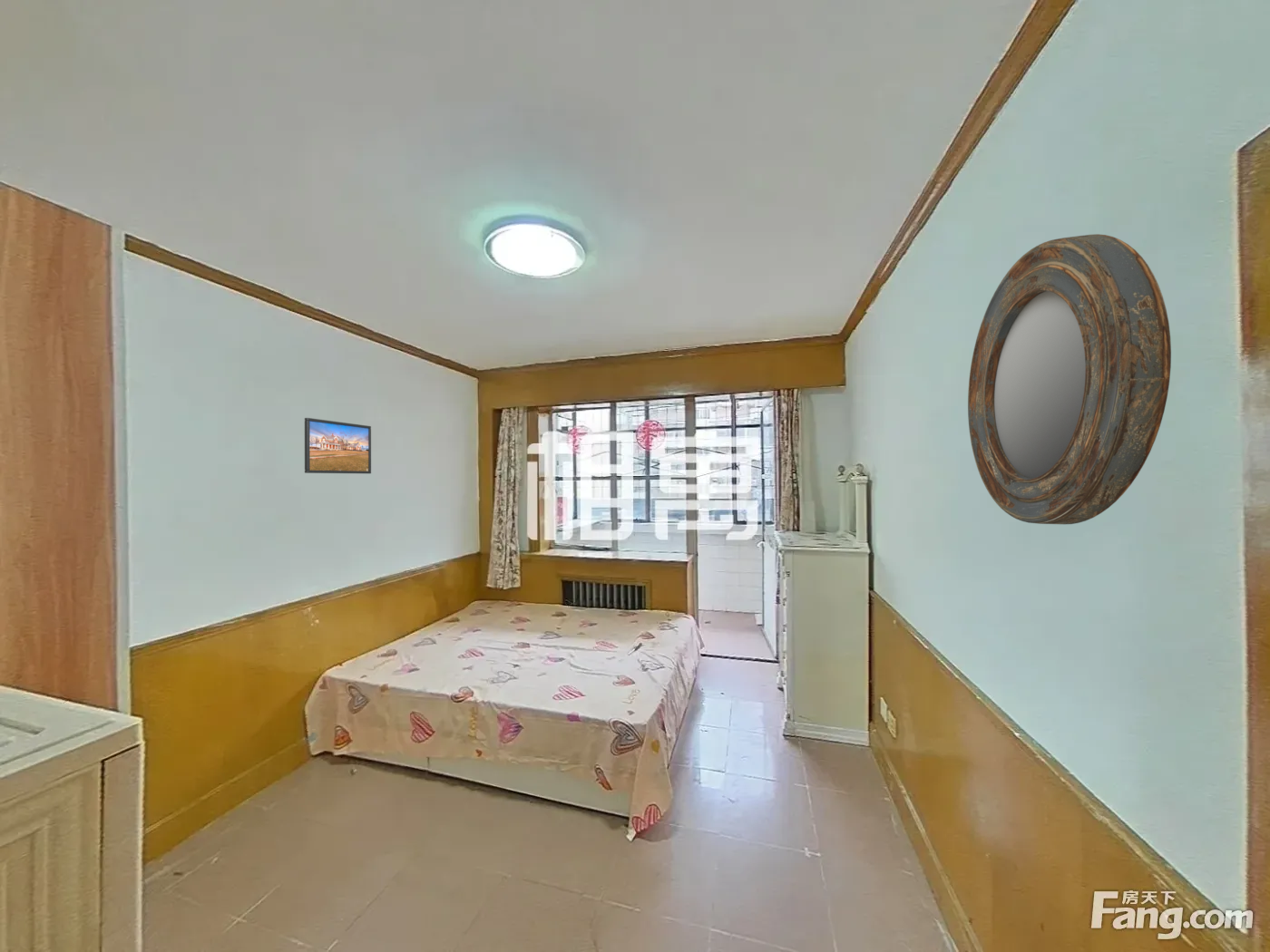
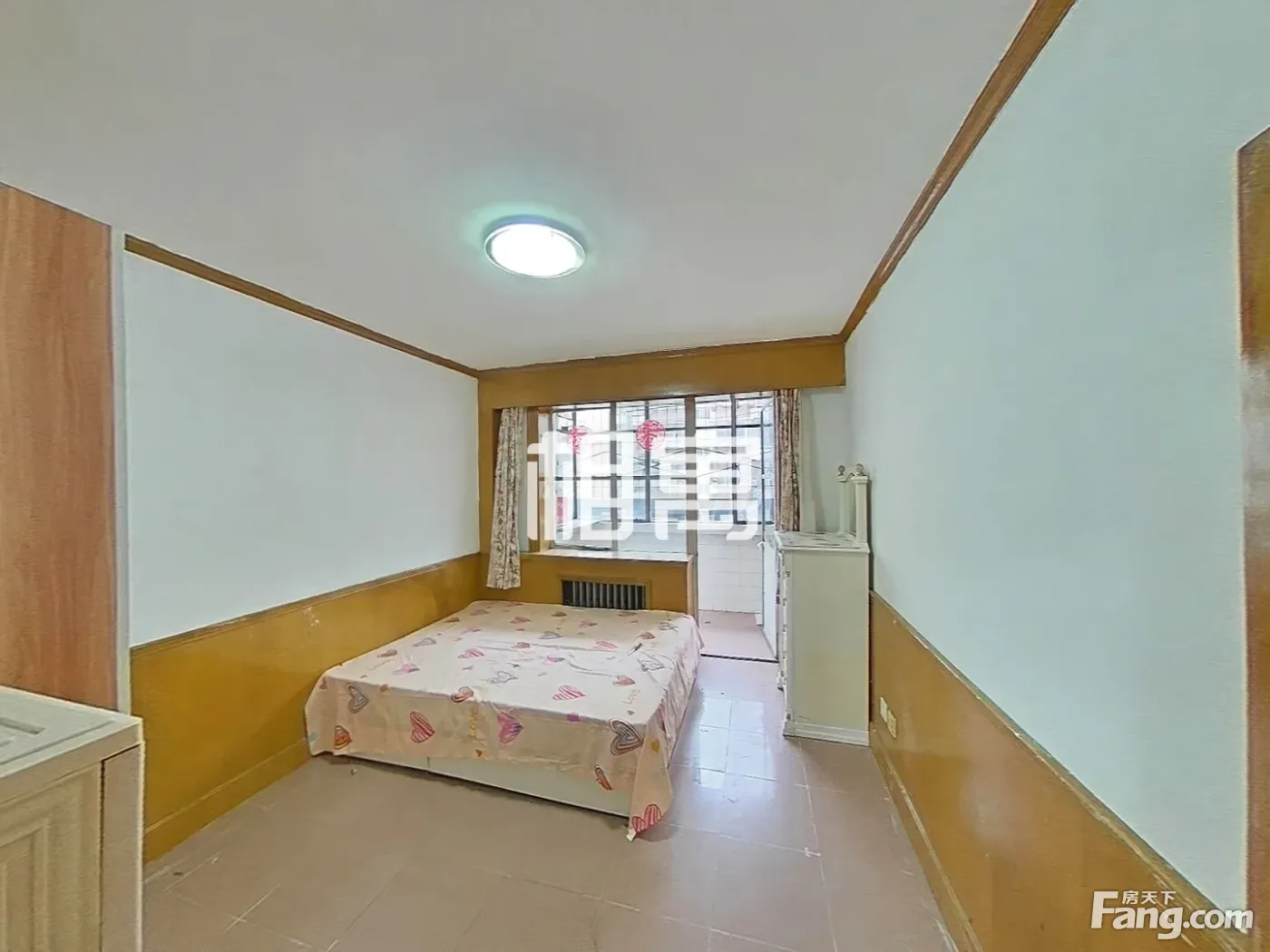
- home mirror [967,233,1172,525]
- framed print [304,417,372,474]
